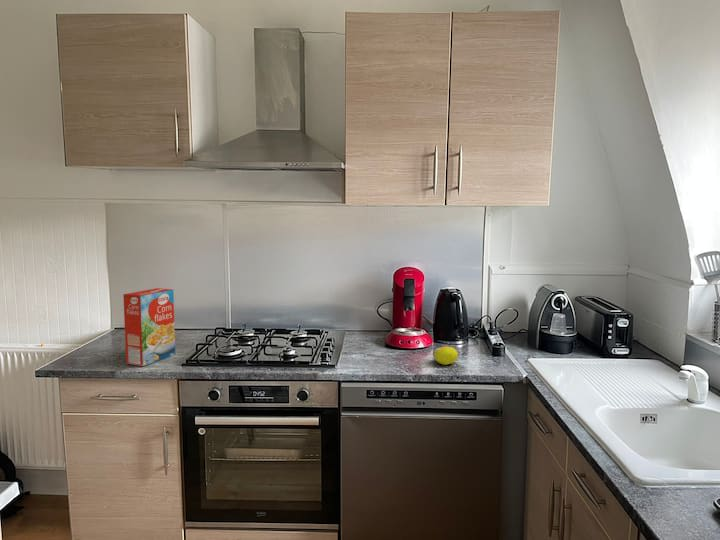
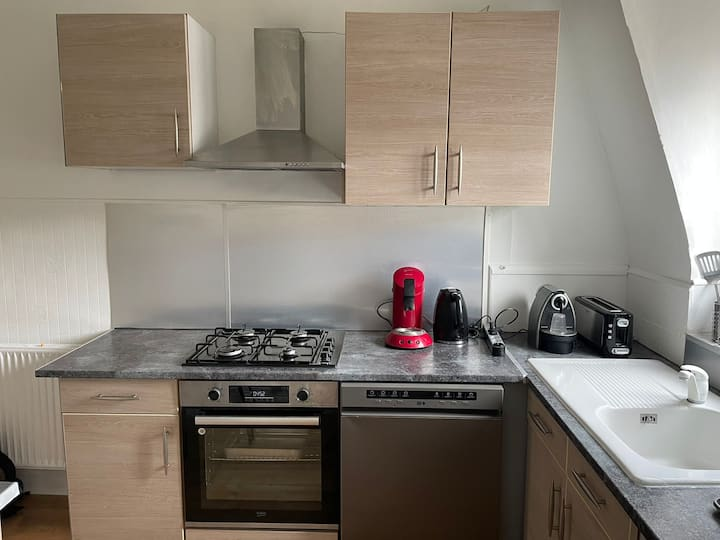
- fruit [432,345,459,366]
- cereal box [122,287,176,367]
